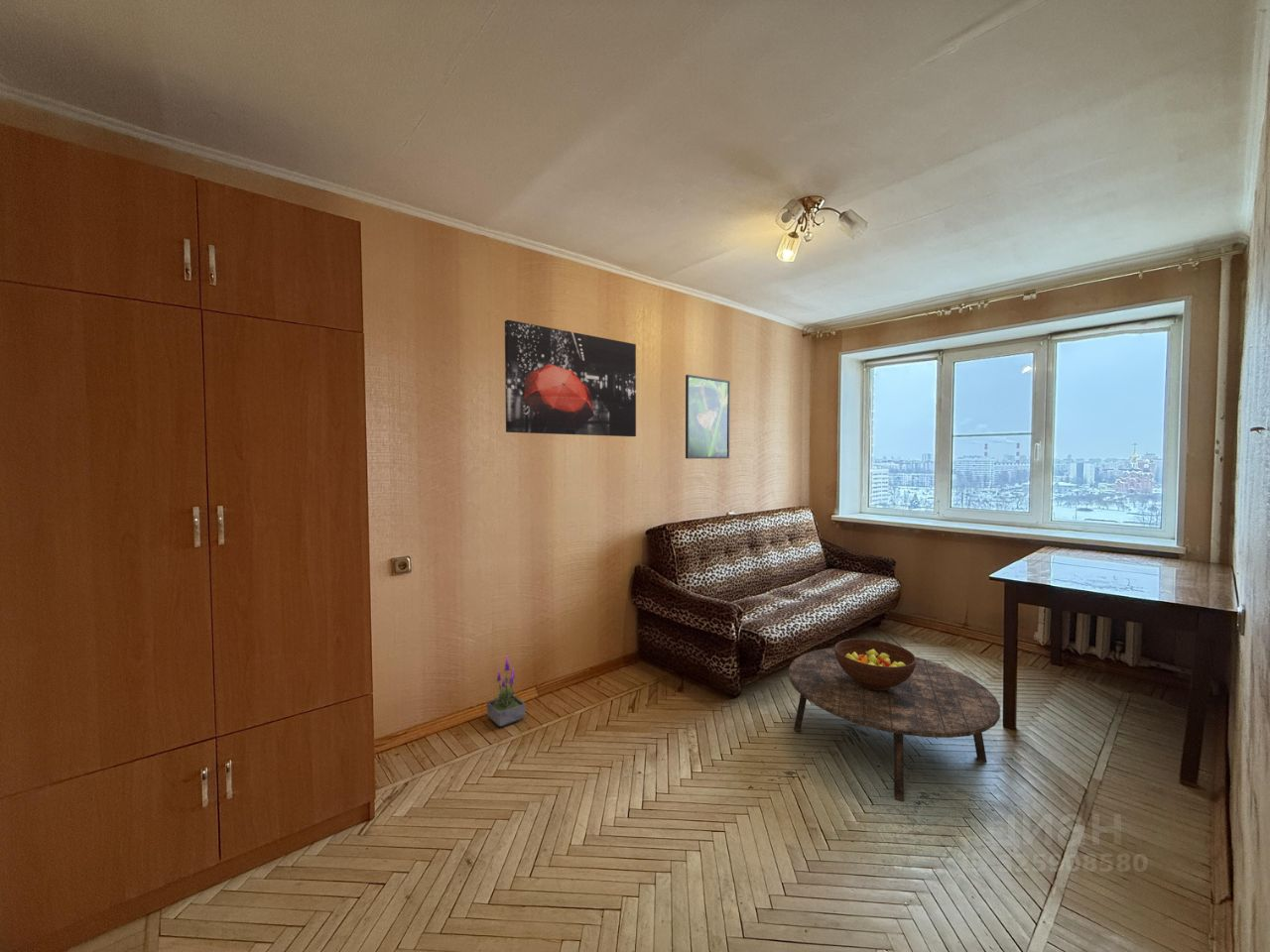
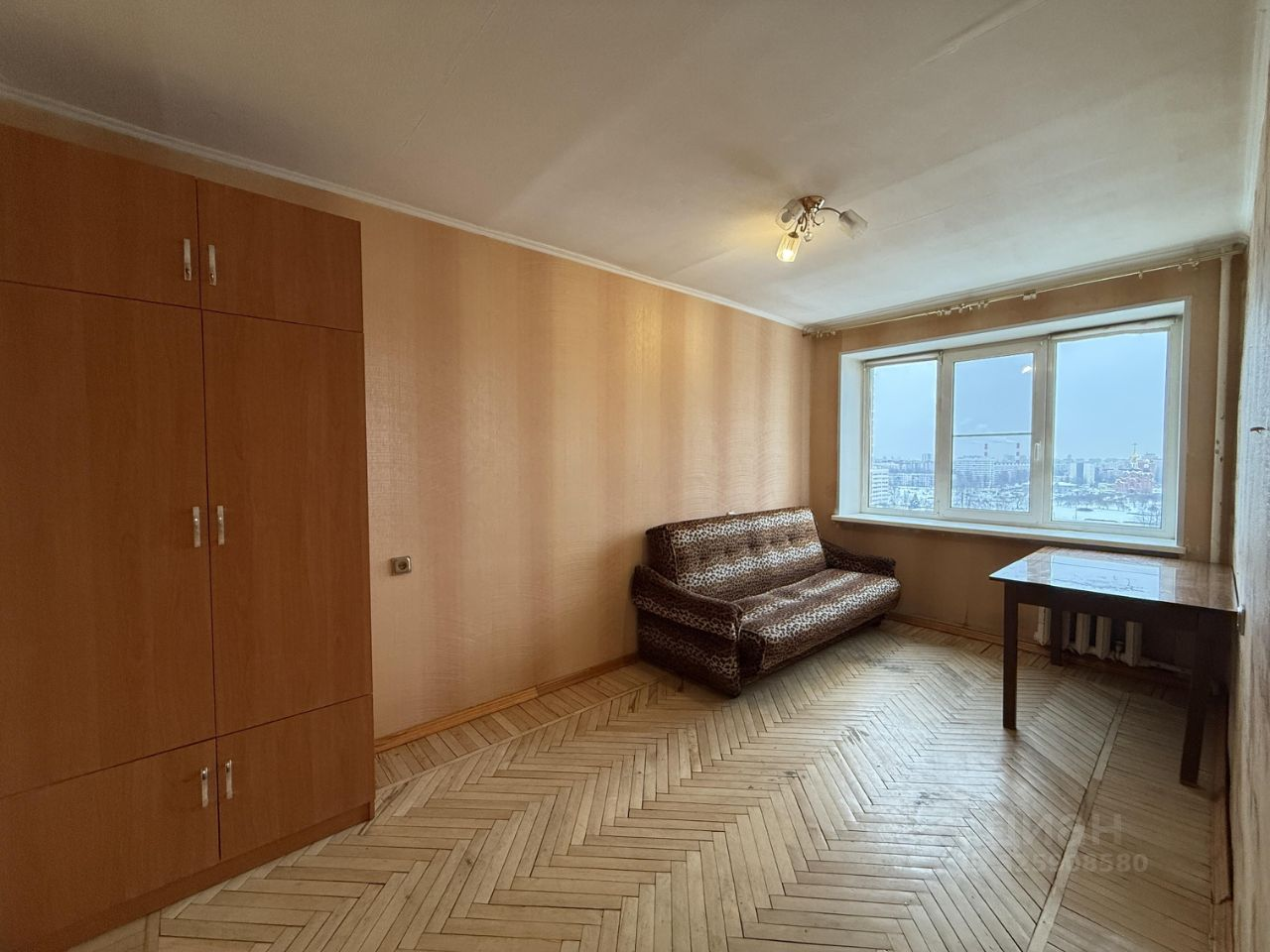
- fruit bowl [833,638,917,691]
- coffee table [788,647,1001,801]
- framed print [685,374,731,459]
- wall art [504,319,637,437]
- potted plant [486,654,526,728]
